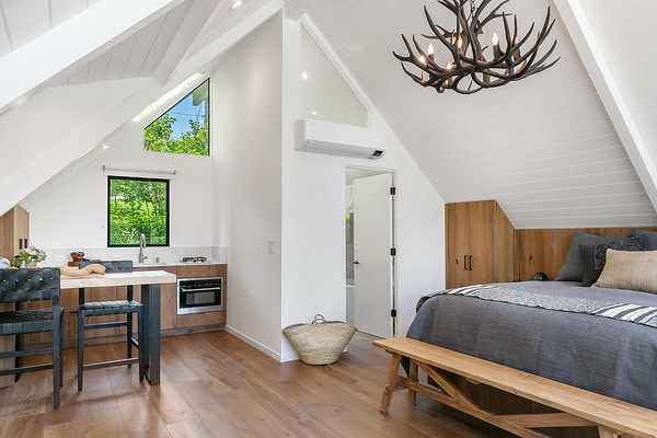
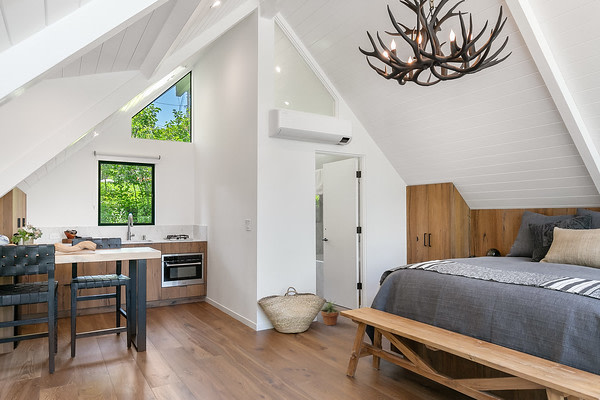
+ potted plant [319,297,341,326]
